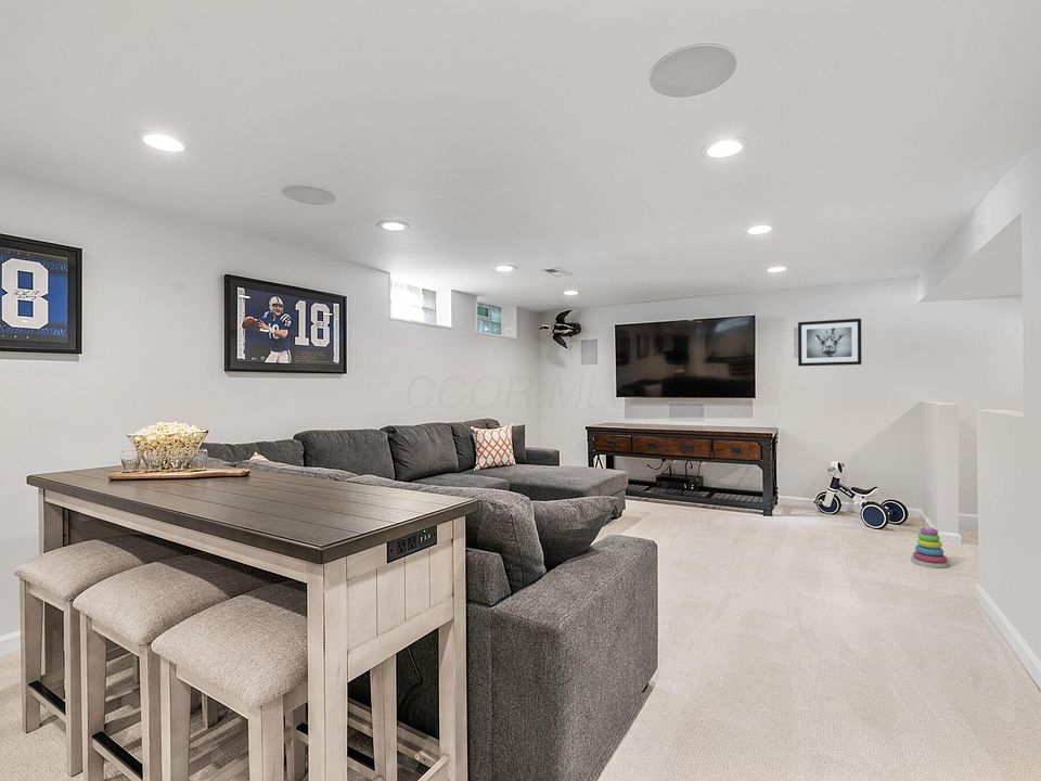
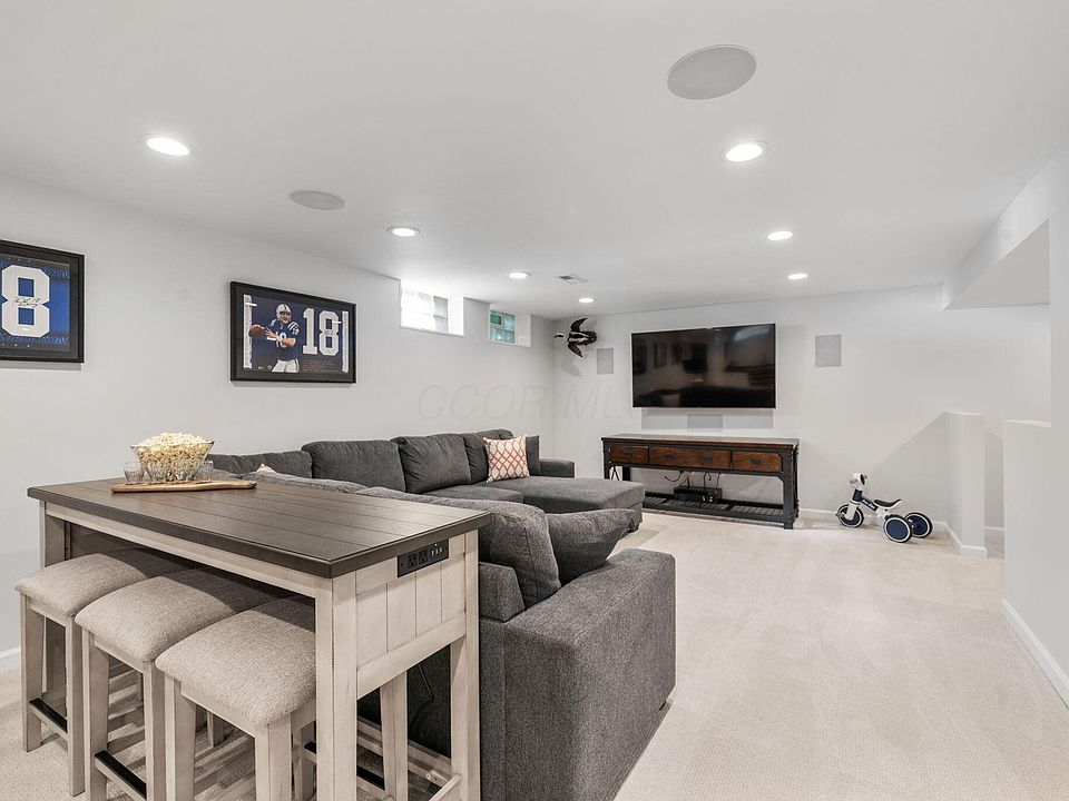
- stacking toy [910,526,950,569]
- wall art [797,318,862,367]
